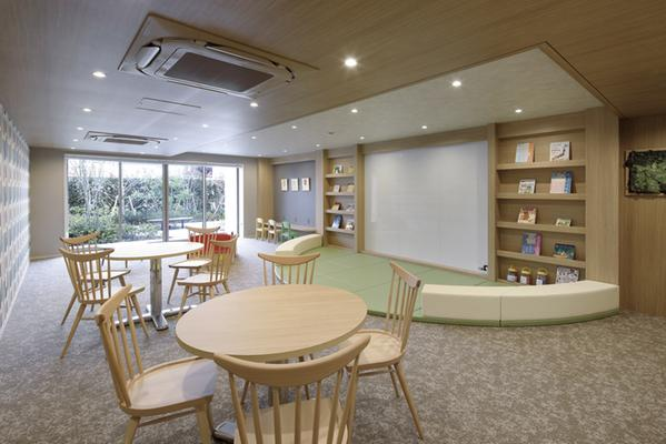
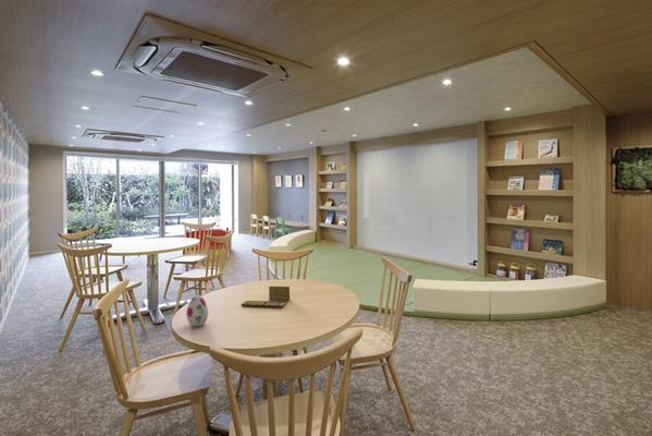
+ decorative egg [185,294,209,327]
+ board game [241,286,291,308]
